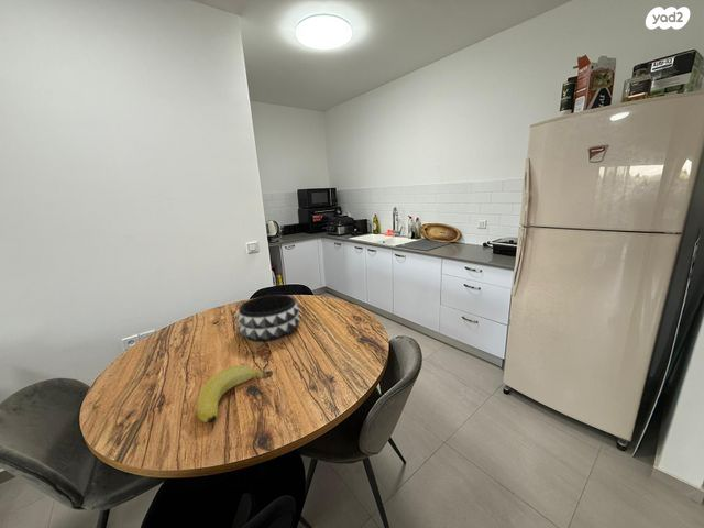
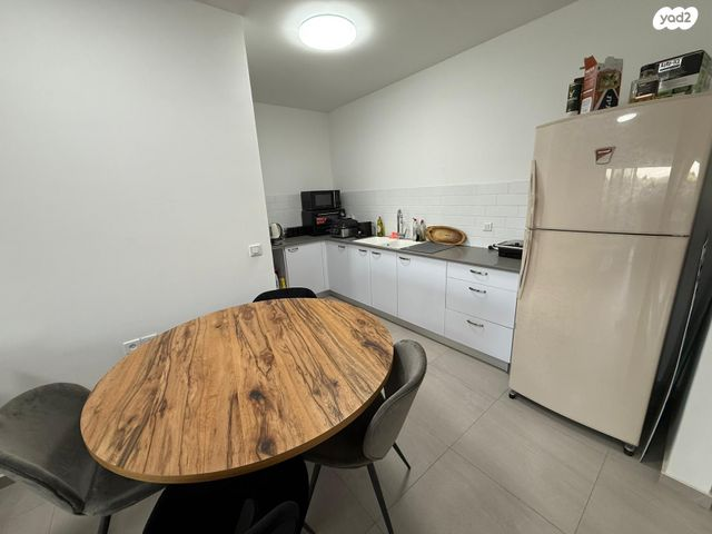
- decorative bowl [234,294,301,343]
- banana [196,364,274,425]
